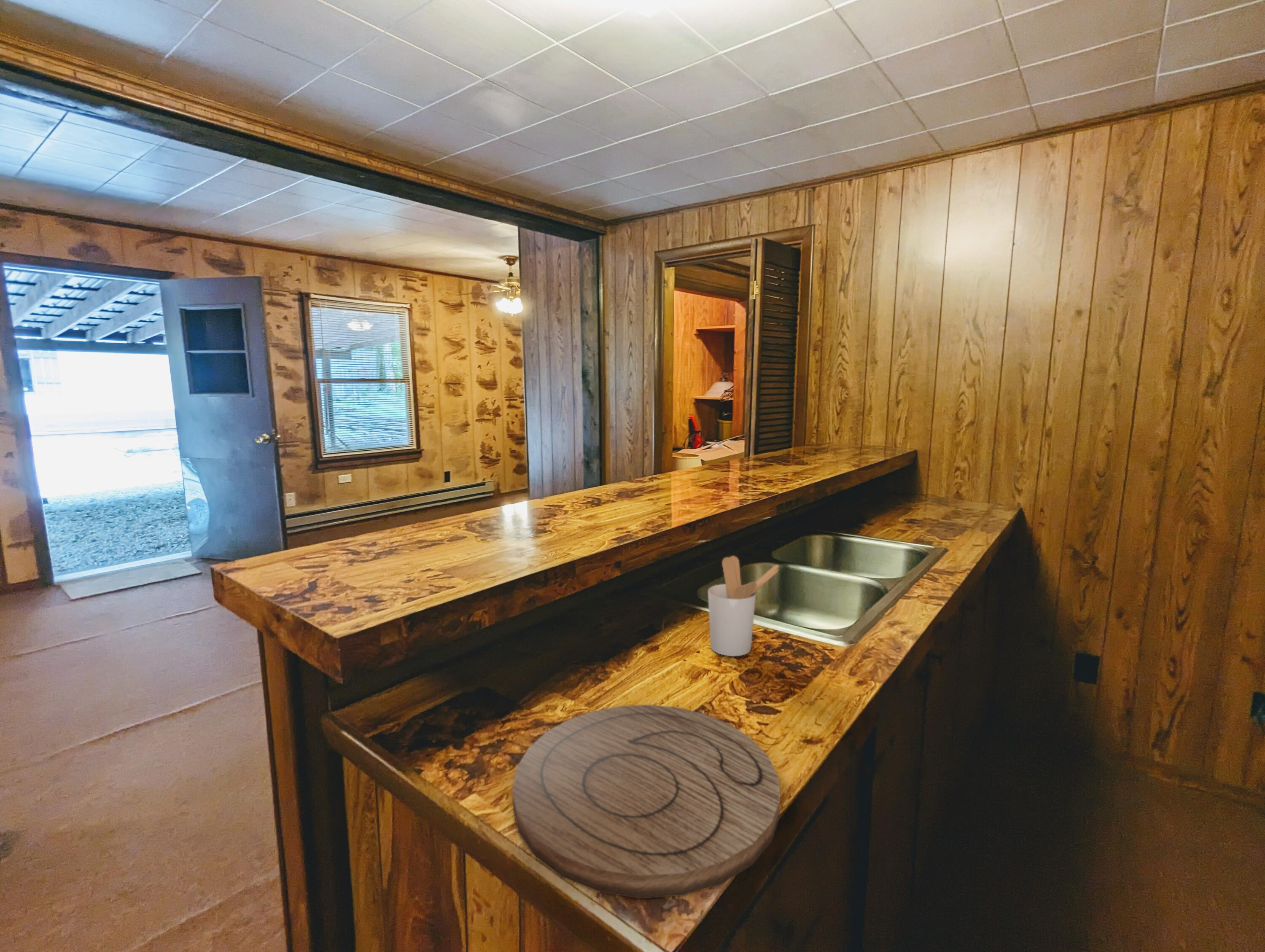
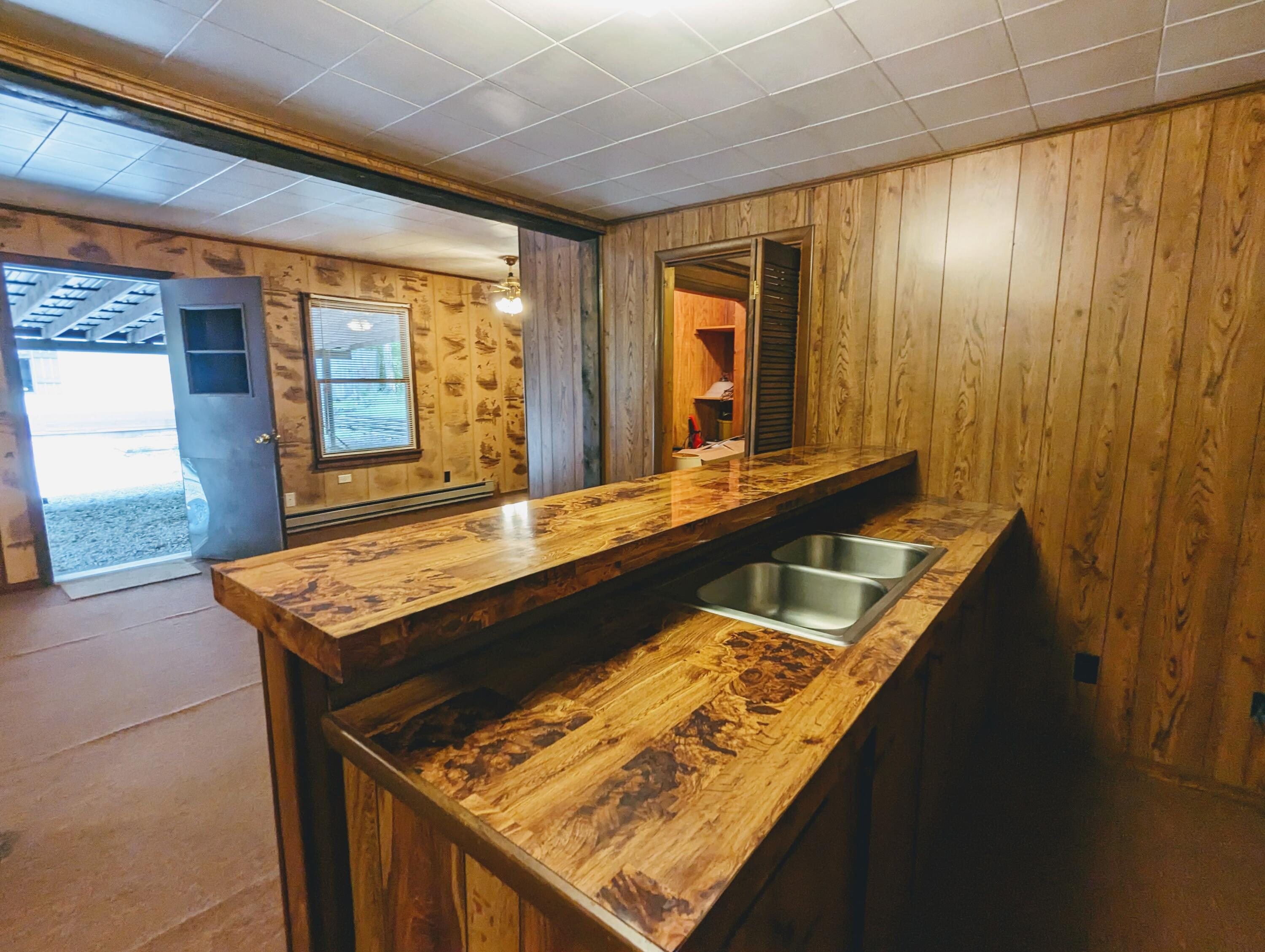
- utensil holder [708,556,780,656]
- cutting board [512,704,781,899]
